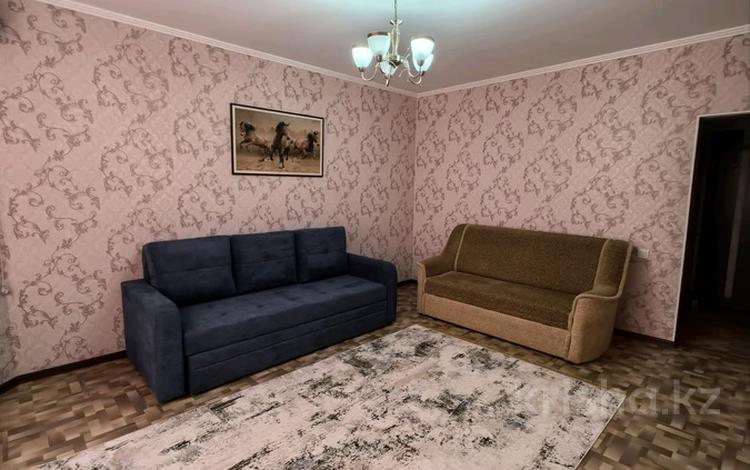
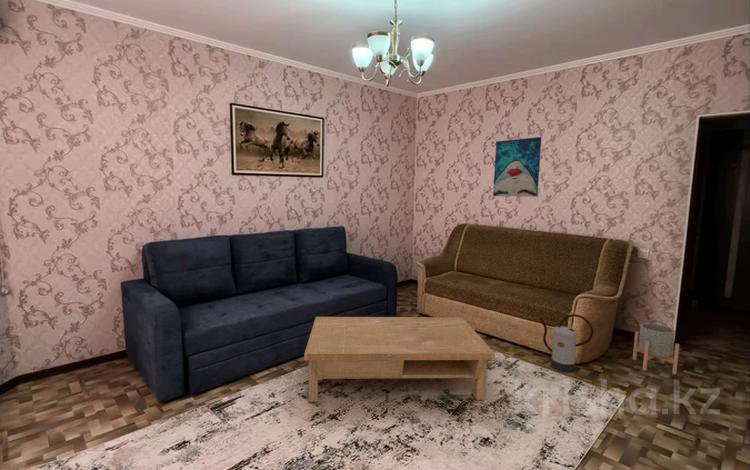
+ planter [632,322,680,375]
+ coffee table [303,316,496,403]
+ wall art [492,136,542,198]
+ watering can [538,313,594,373]
